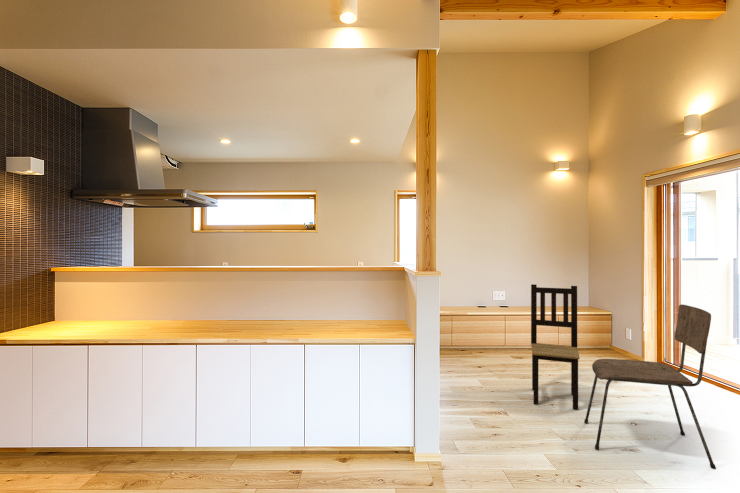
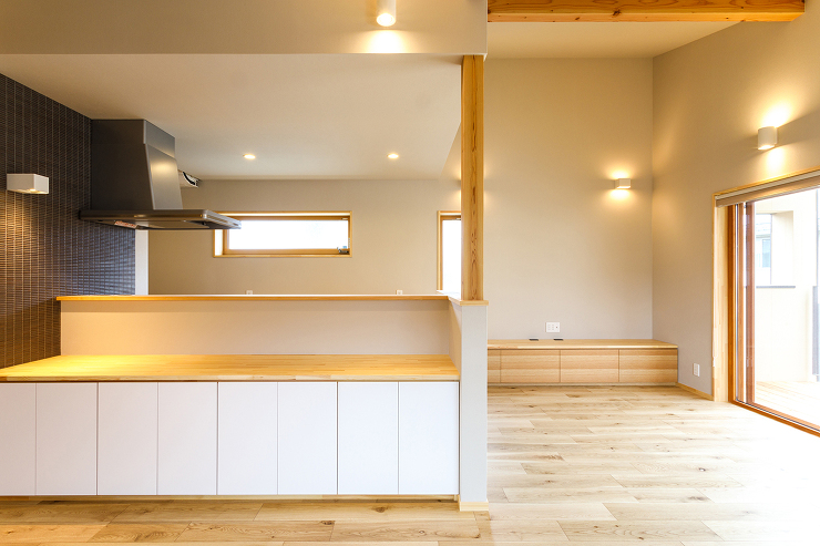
- dining chair [530,283,580,411]
- dining chair [583,304,717,470]
